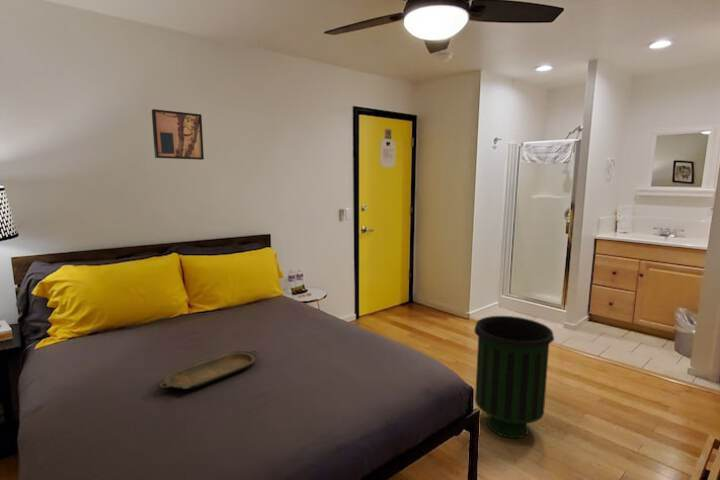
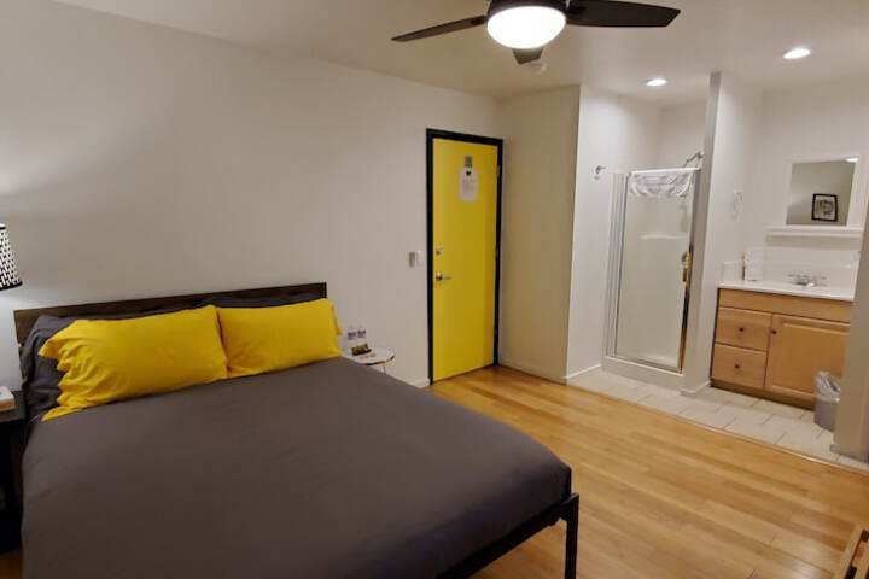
- wall art [151,108,205,161]
- serving tray [158,349,260,390]
- trash can [473,315,555,439]
